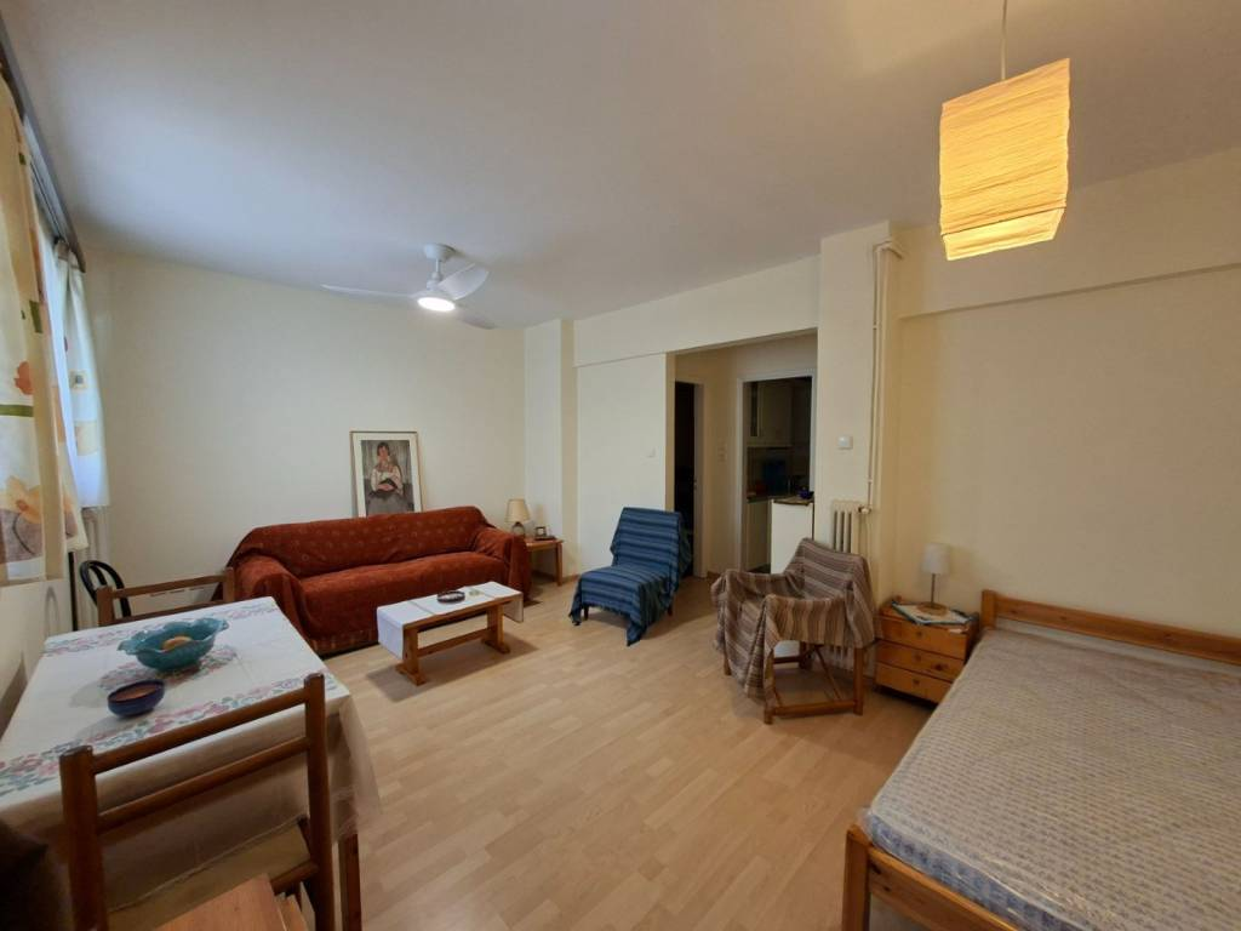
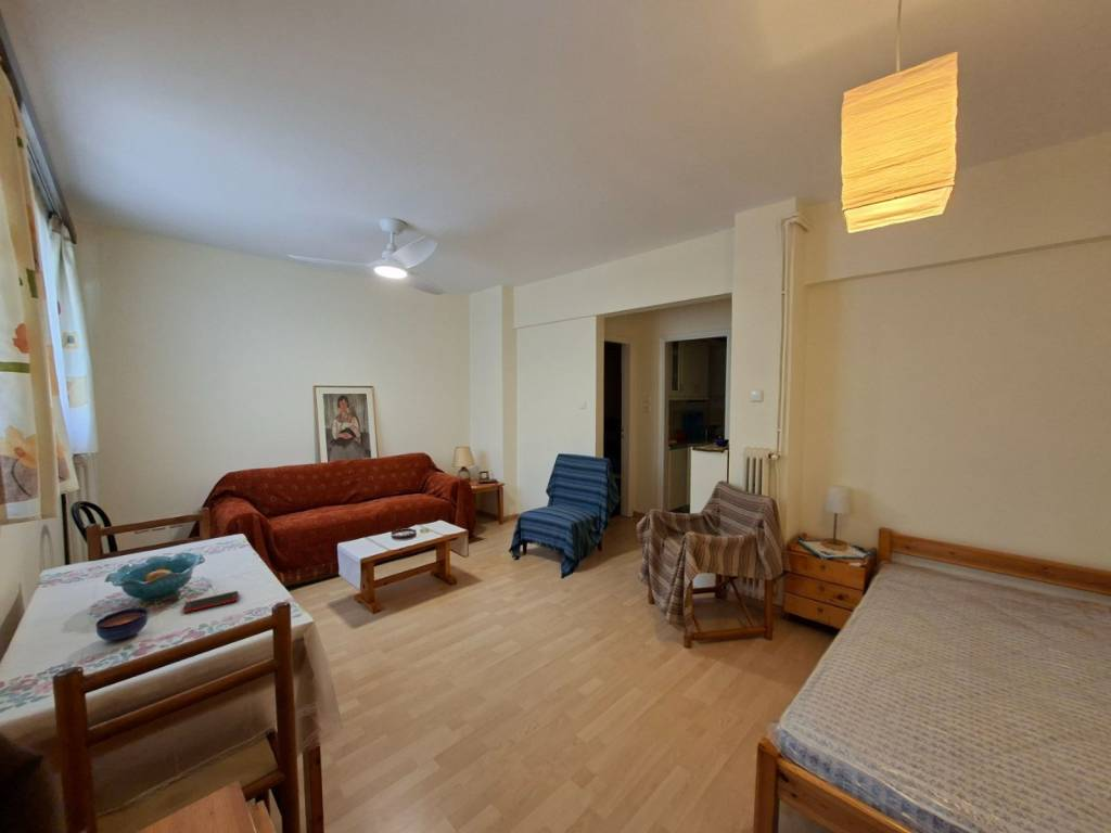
+ cell phone [182,590,240,614]
